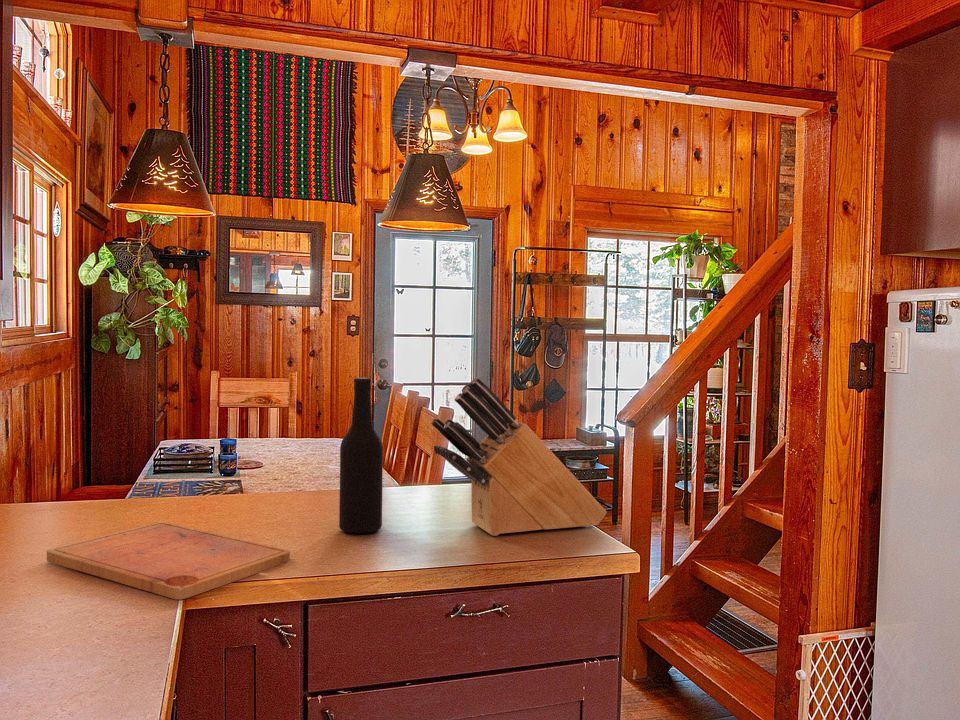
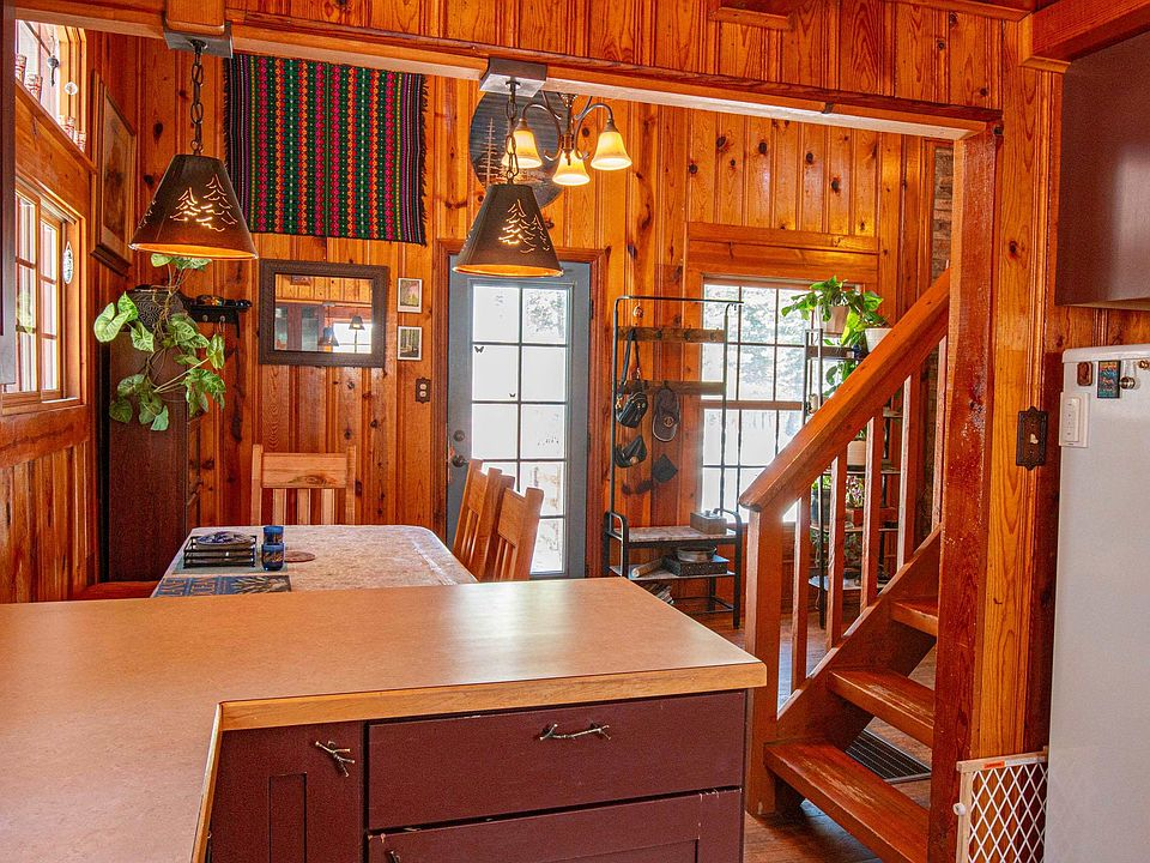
- cutting board [46,521,291,601]
- bottle [338,377,384,535]
- knife block [430,376,608,537]
